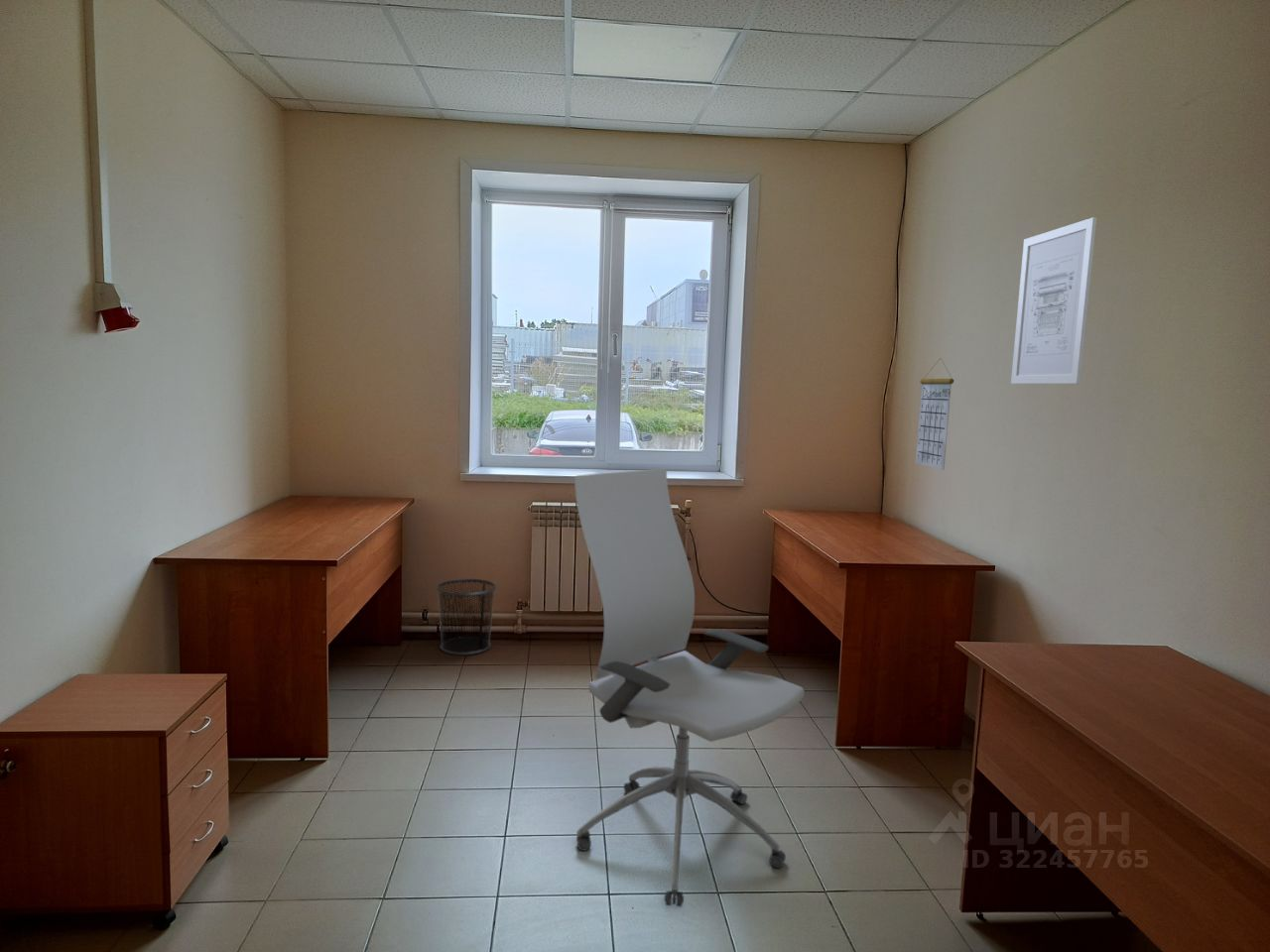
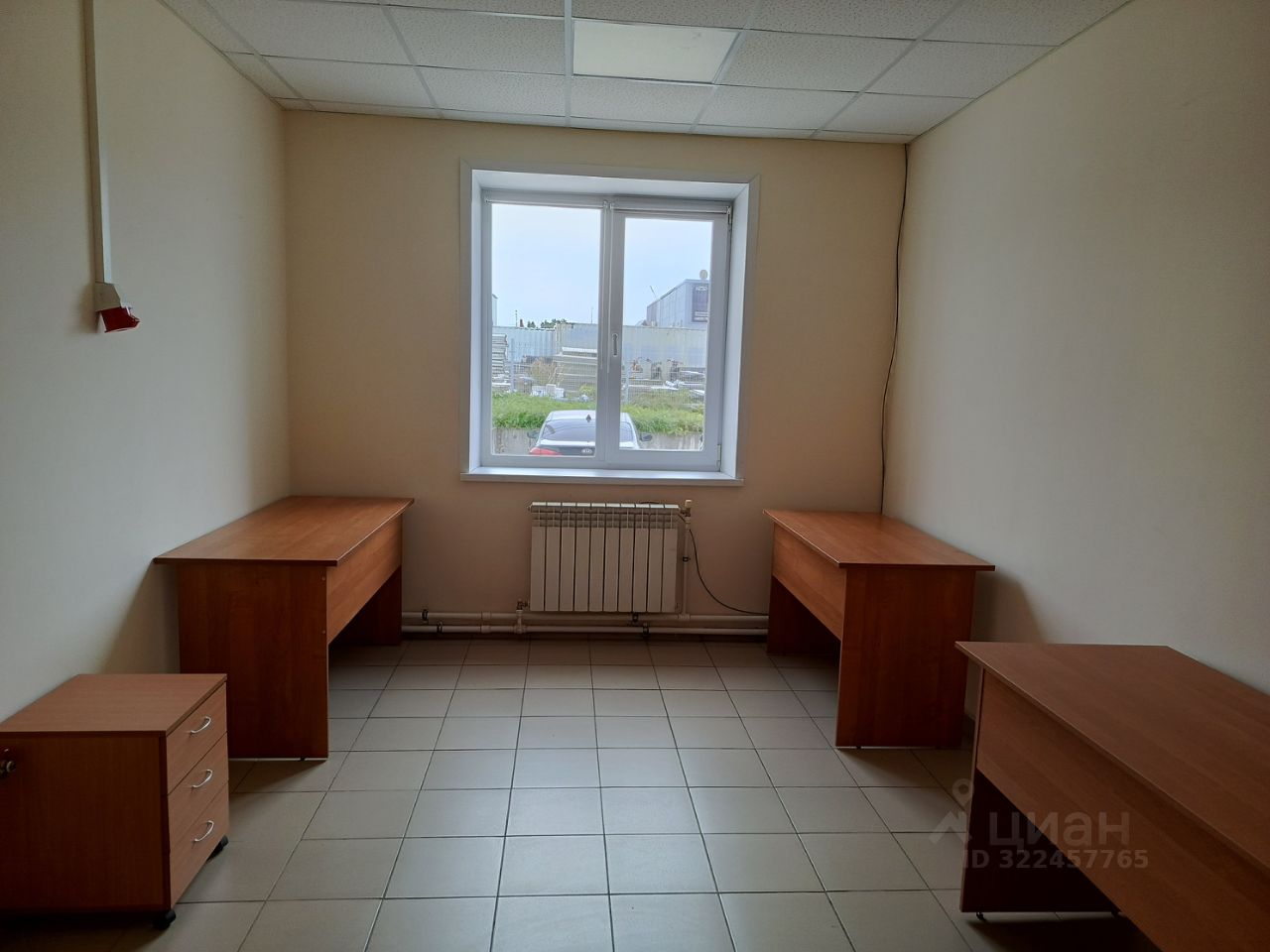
- waste bin [435,578,497,656]
- wall art [1010,216,1097,385]
- office chair [573,468,806,907]
- calendar [915,357,954,471]
